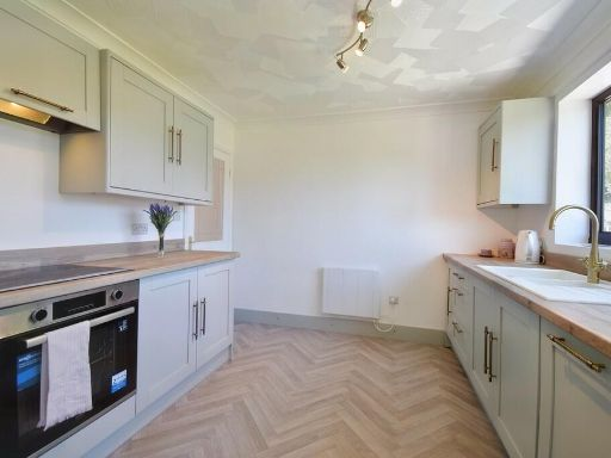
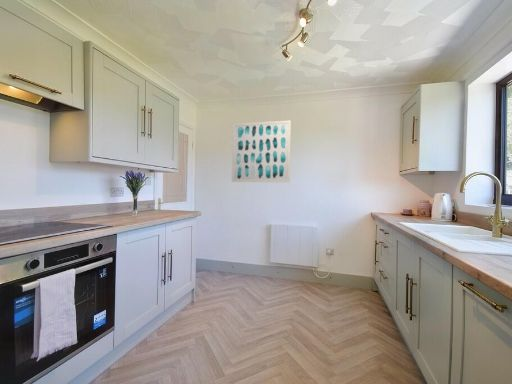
+ wall art [231,119,292,183]
